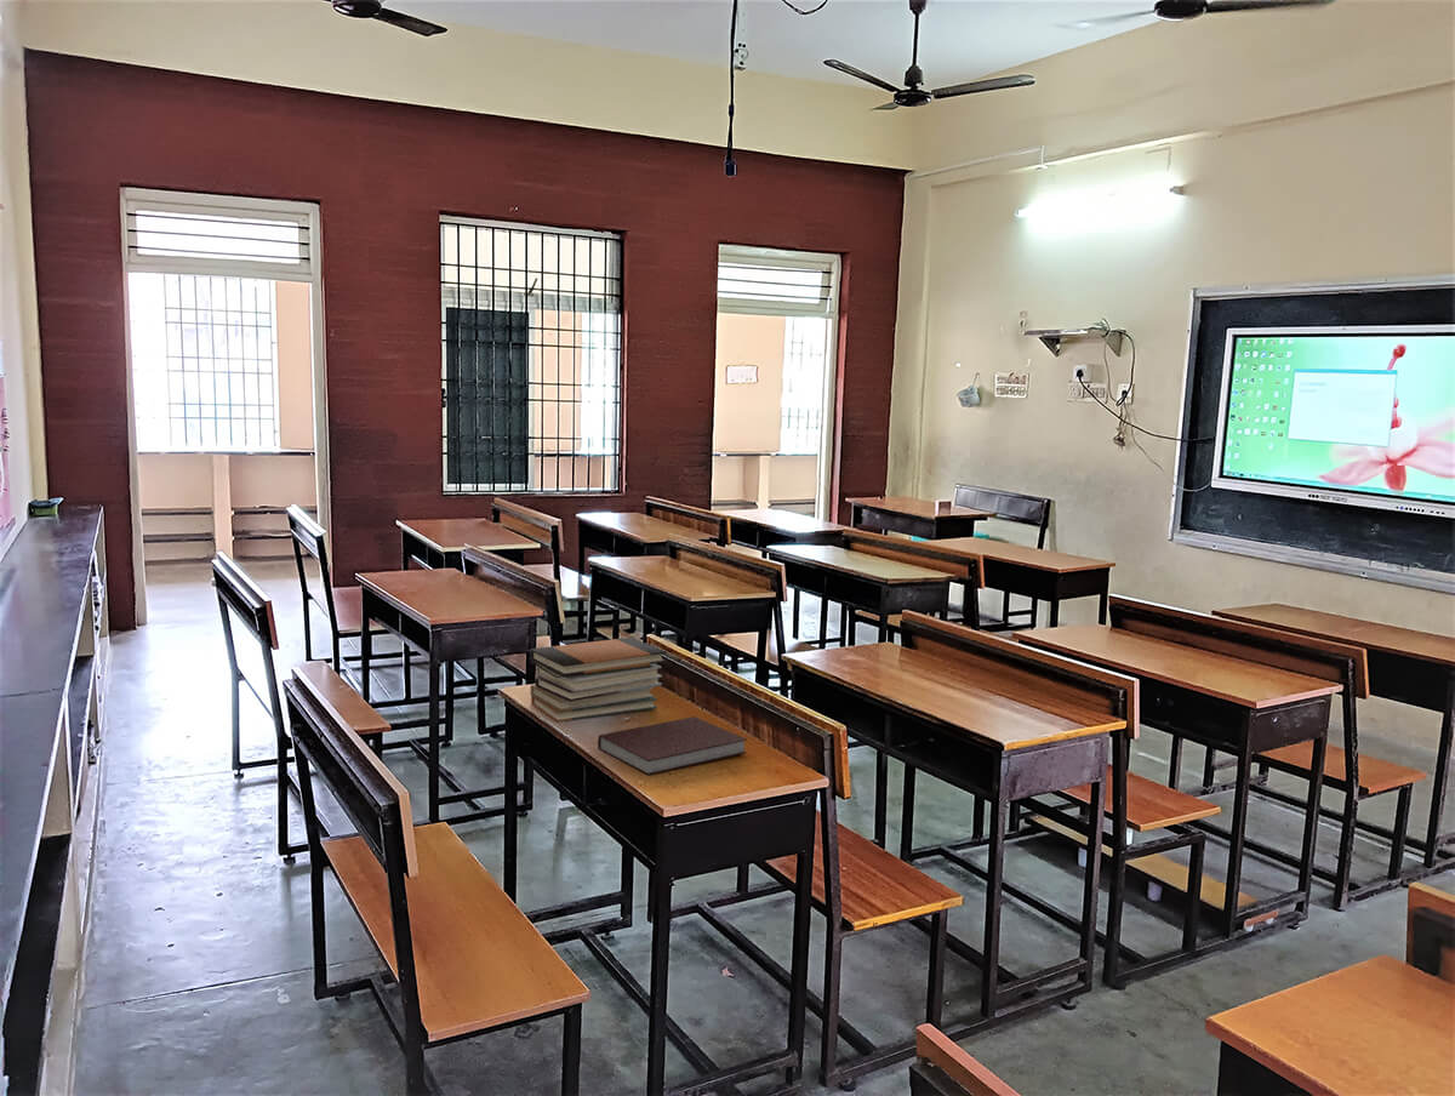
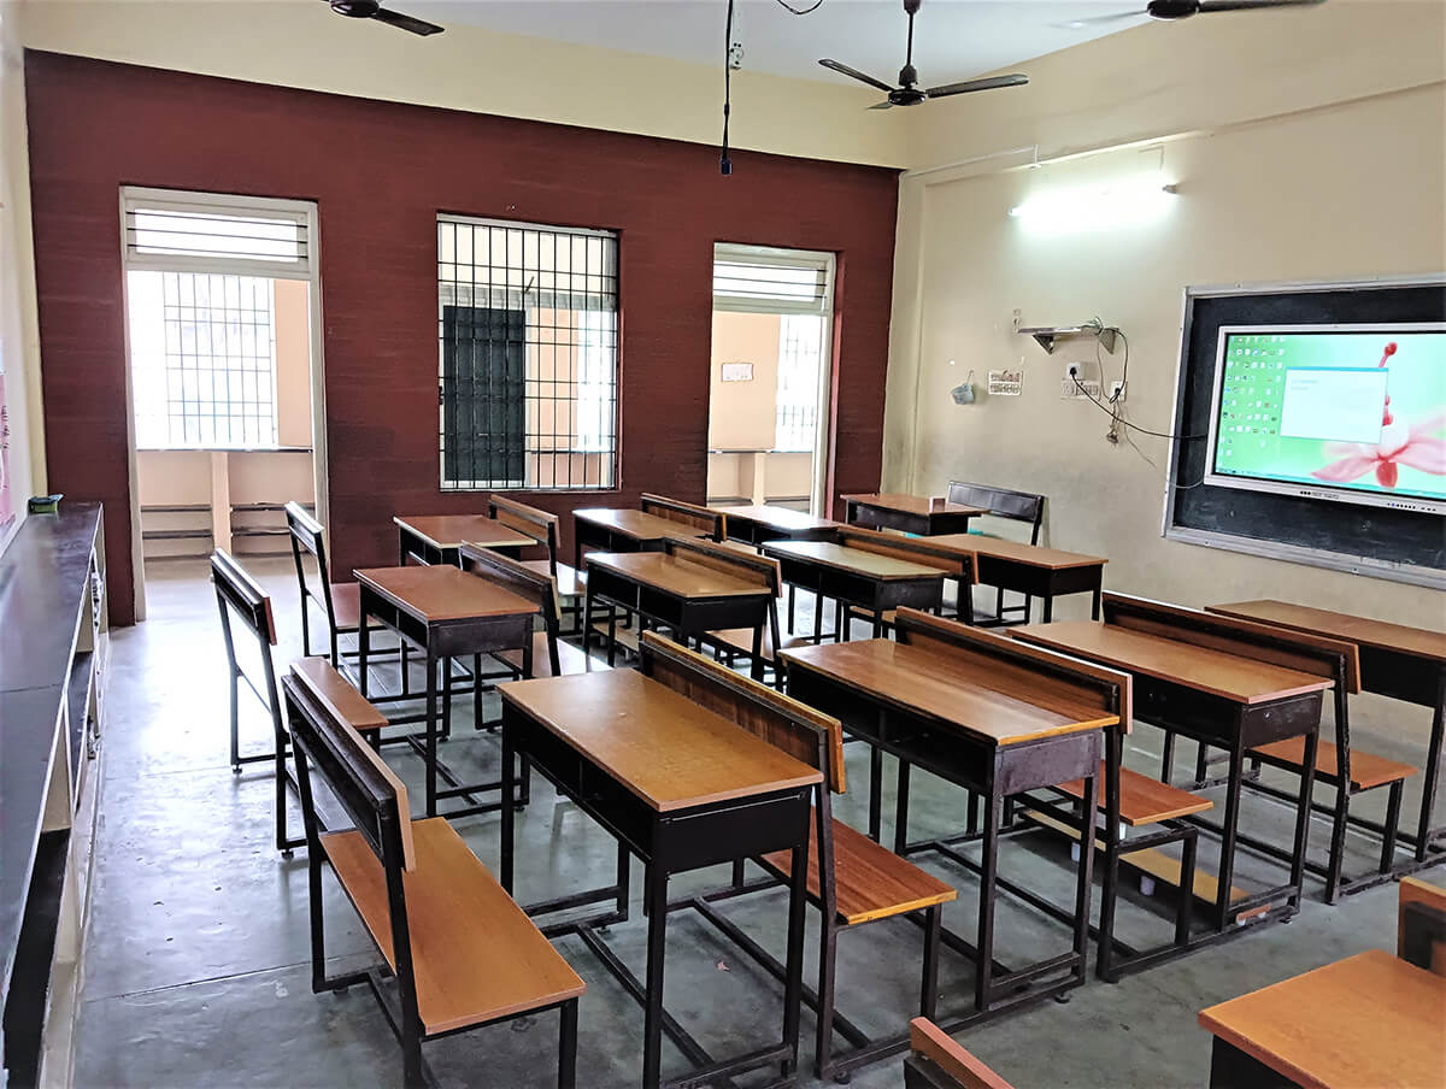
- notebook [597,715,748,777]
- book stack [529,637,668,723]
